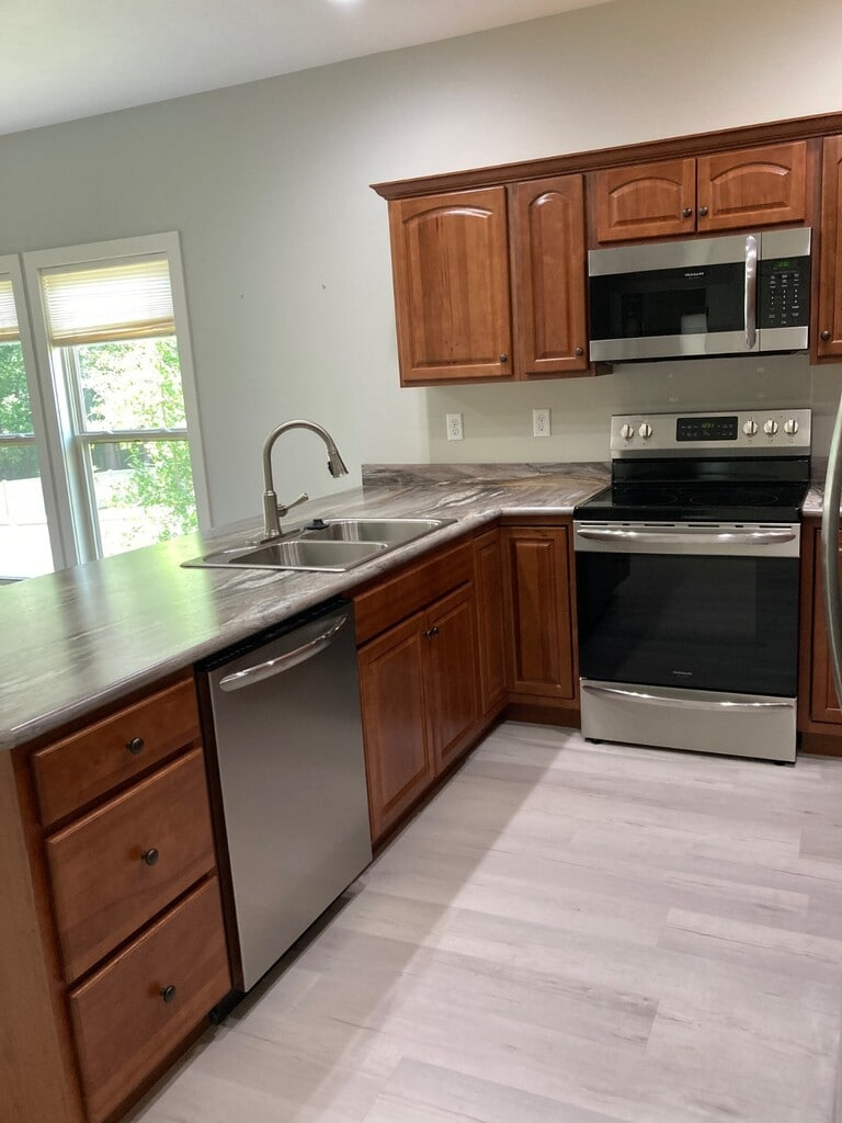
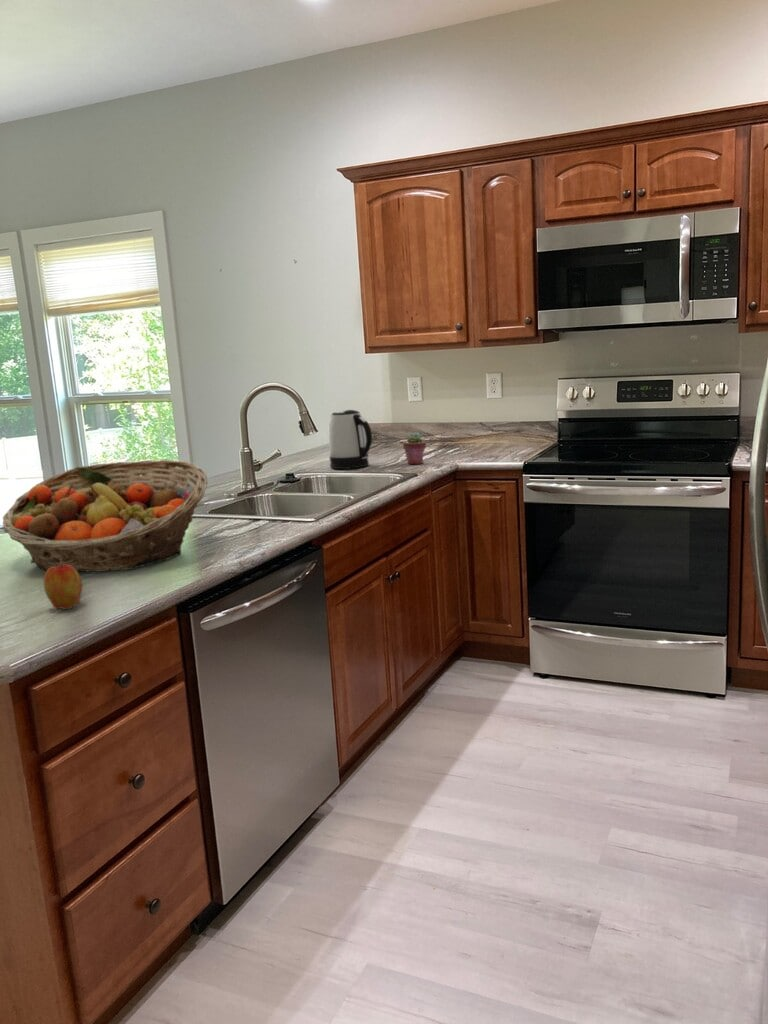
+ apple [43,559,83,610]
+ potted succulent [402,432,427,465]
+ kettle [328,409,373,470]
+ fruit basket [1,459,208,573]
